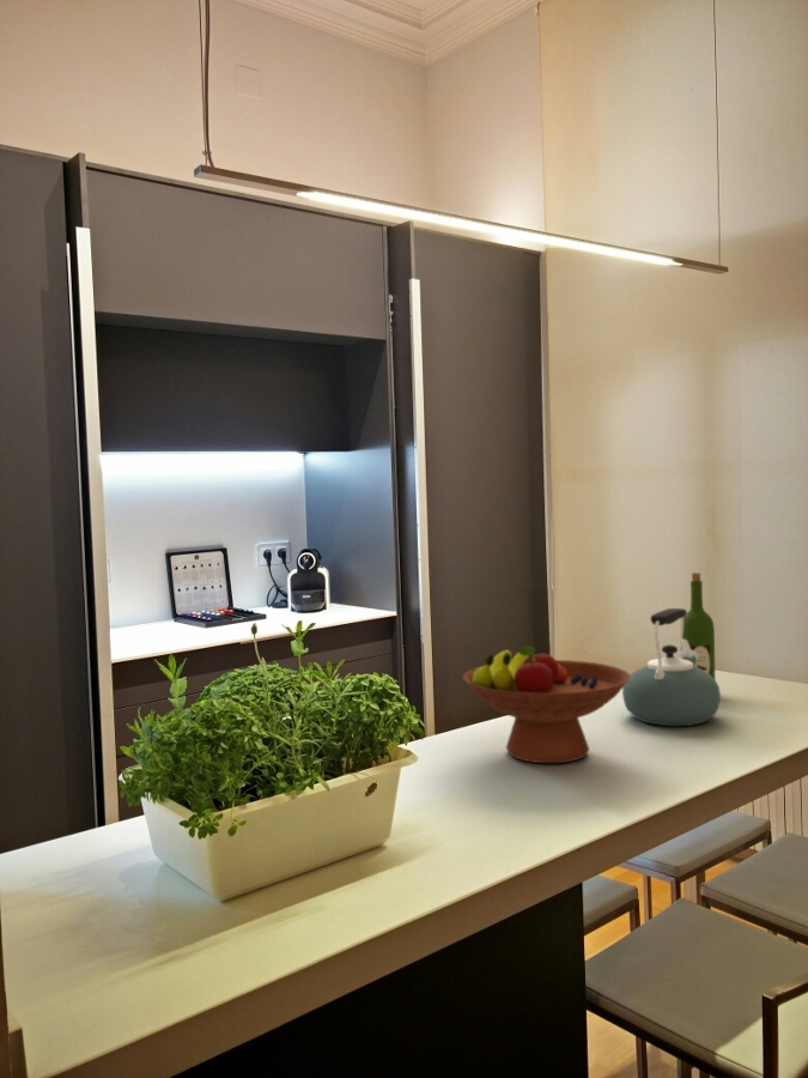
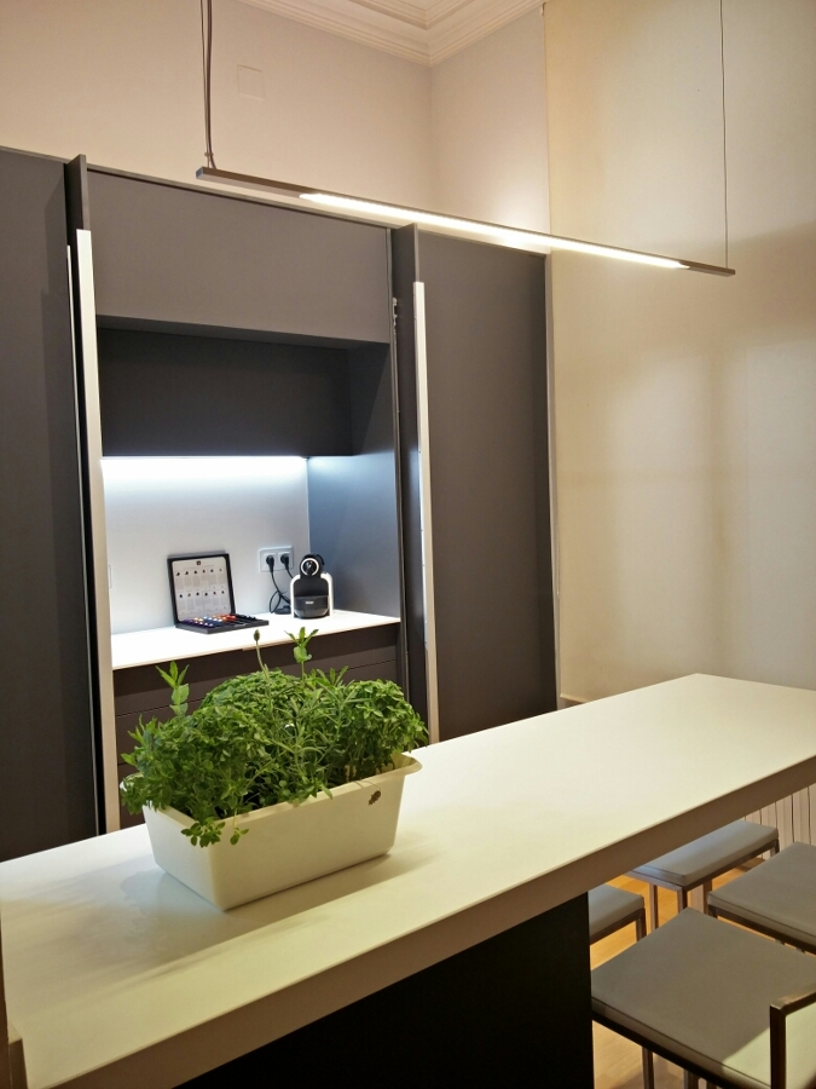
- kettle [621,607,722,727]
- fruit bowl [462,644,631,764]
- wine bottle [681,571,717,680]
